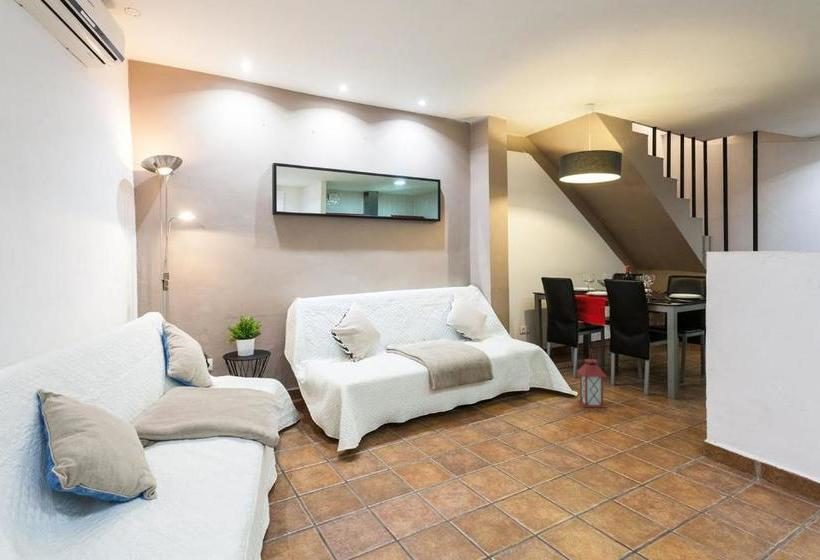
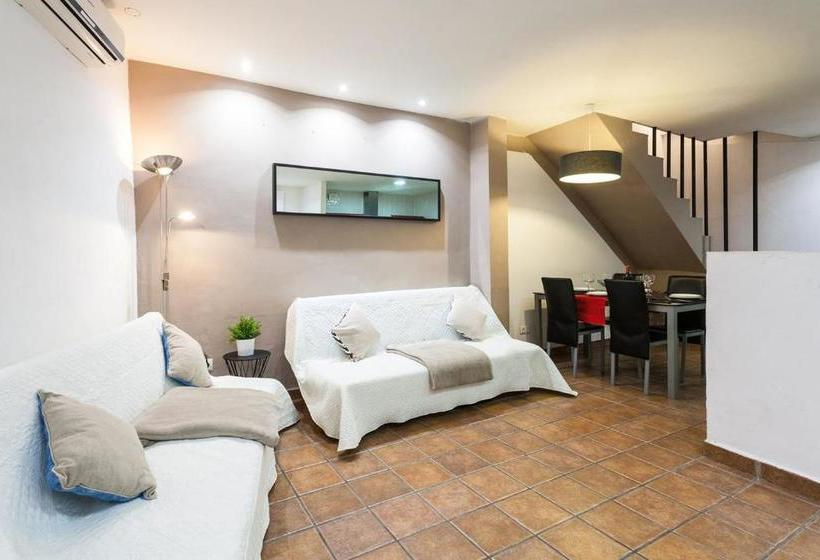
- lantern [575,348,608,409]
